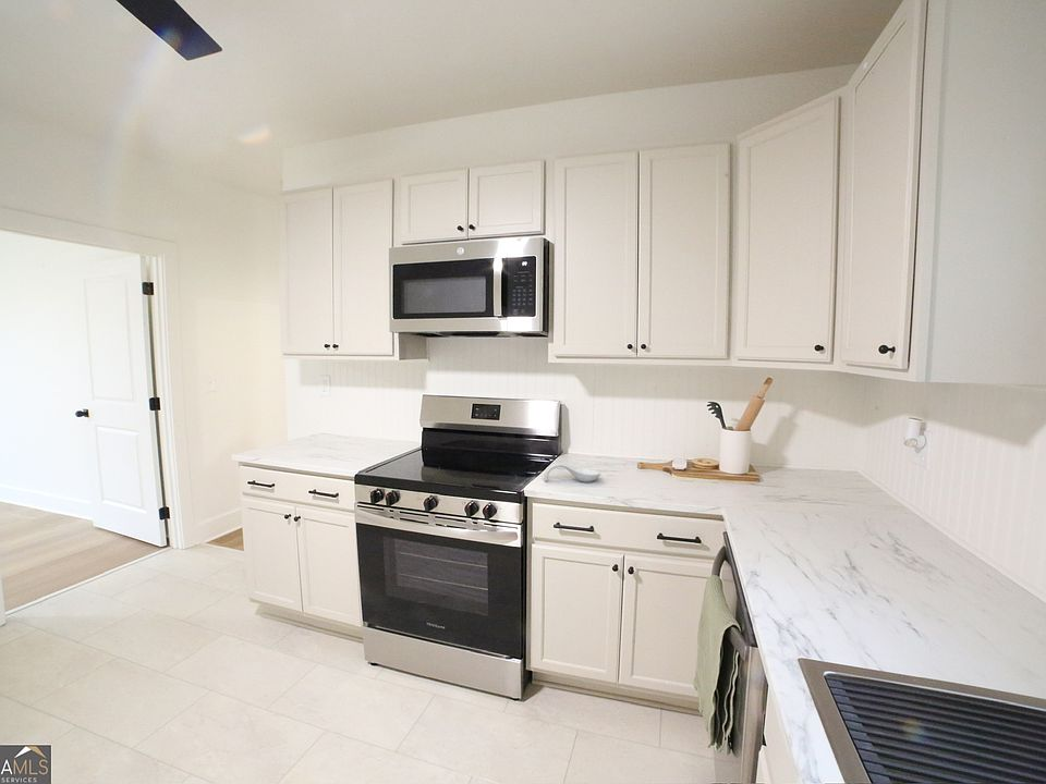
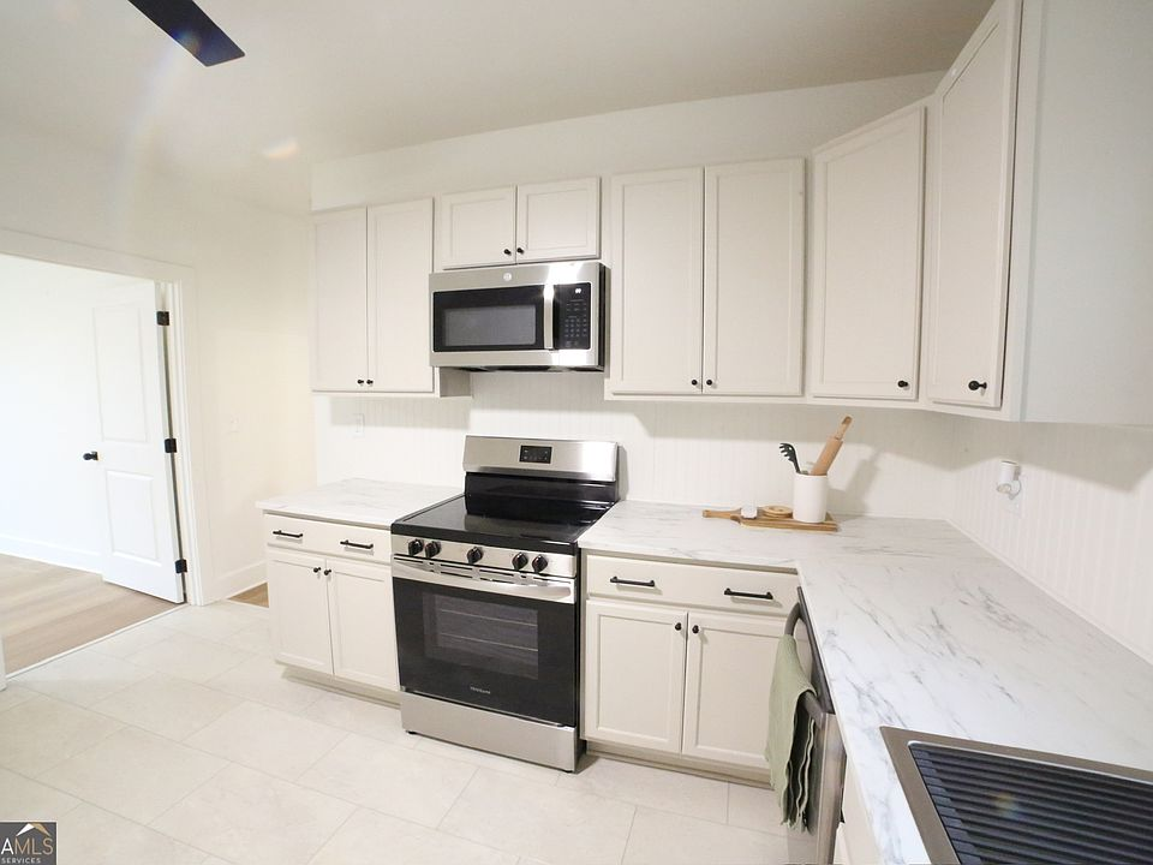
- spoon rest [544,462,601,483]
